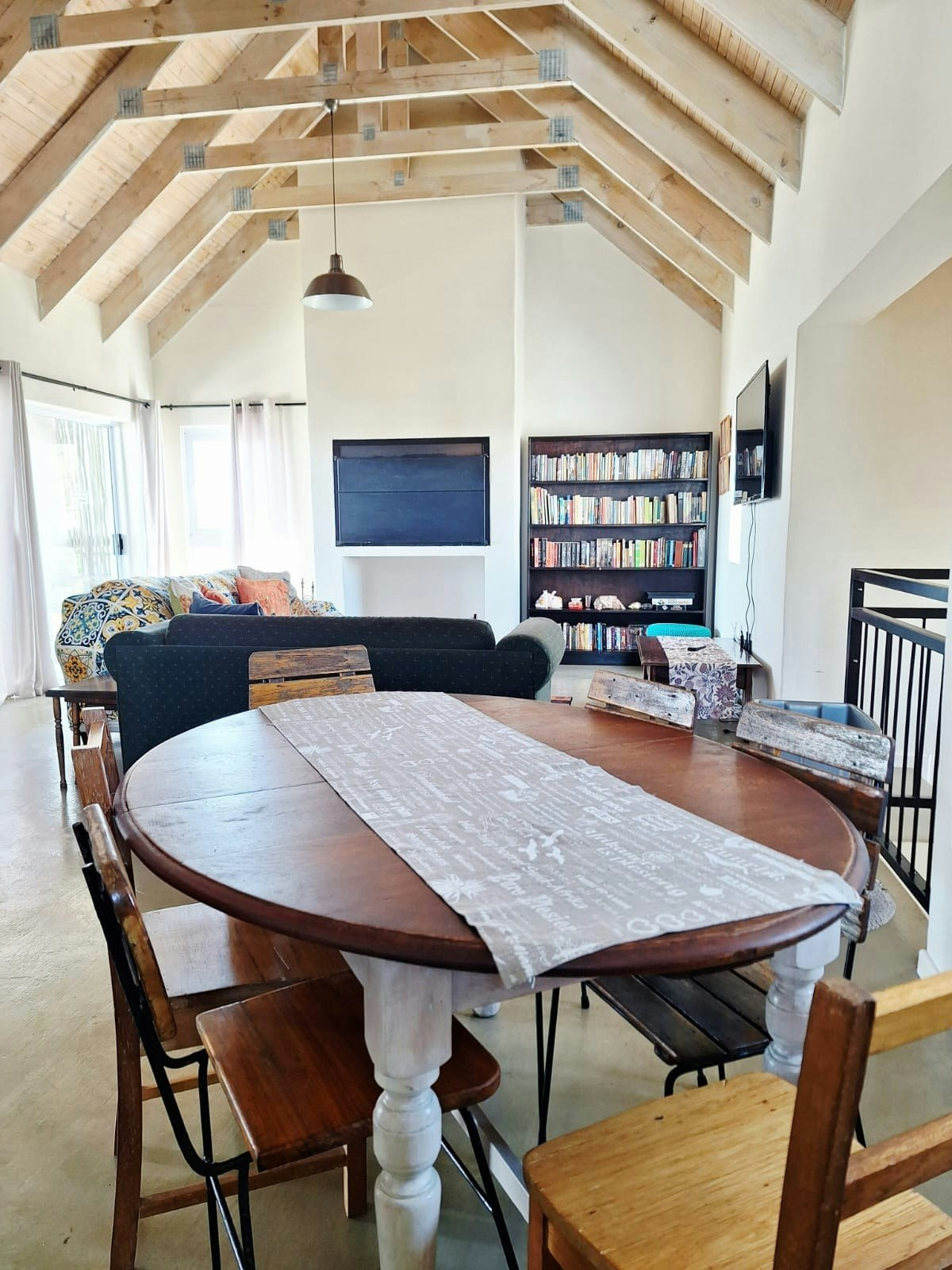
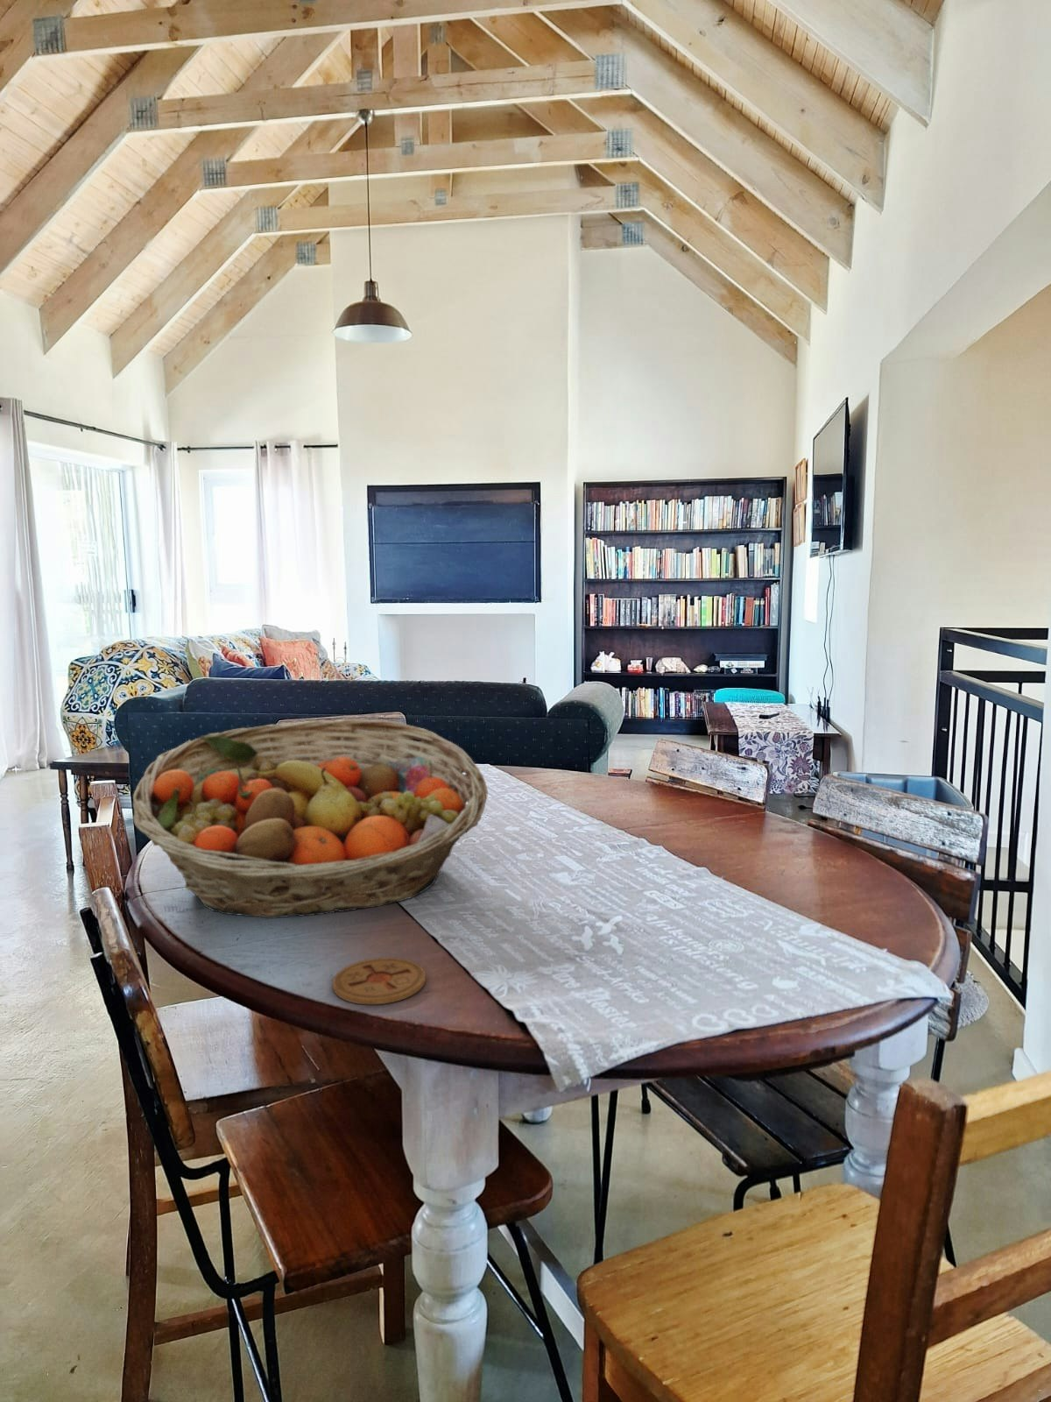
+ coaster [332,957,426,1006]
+ fruit basket [132,719,489,920]
